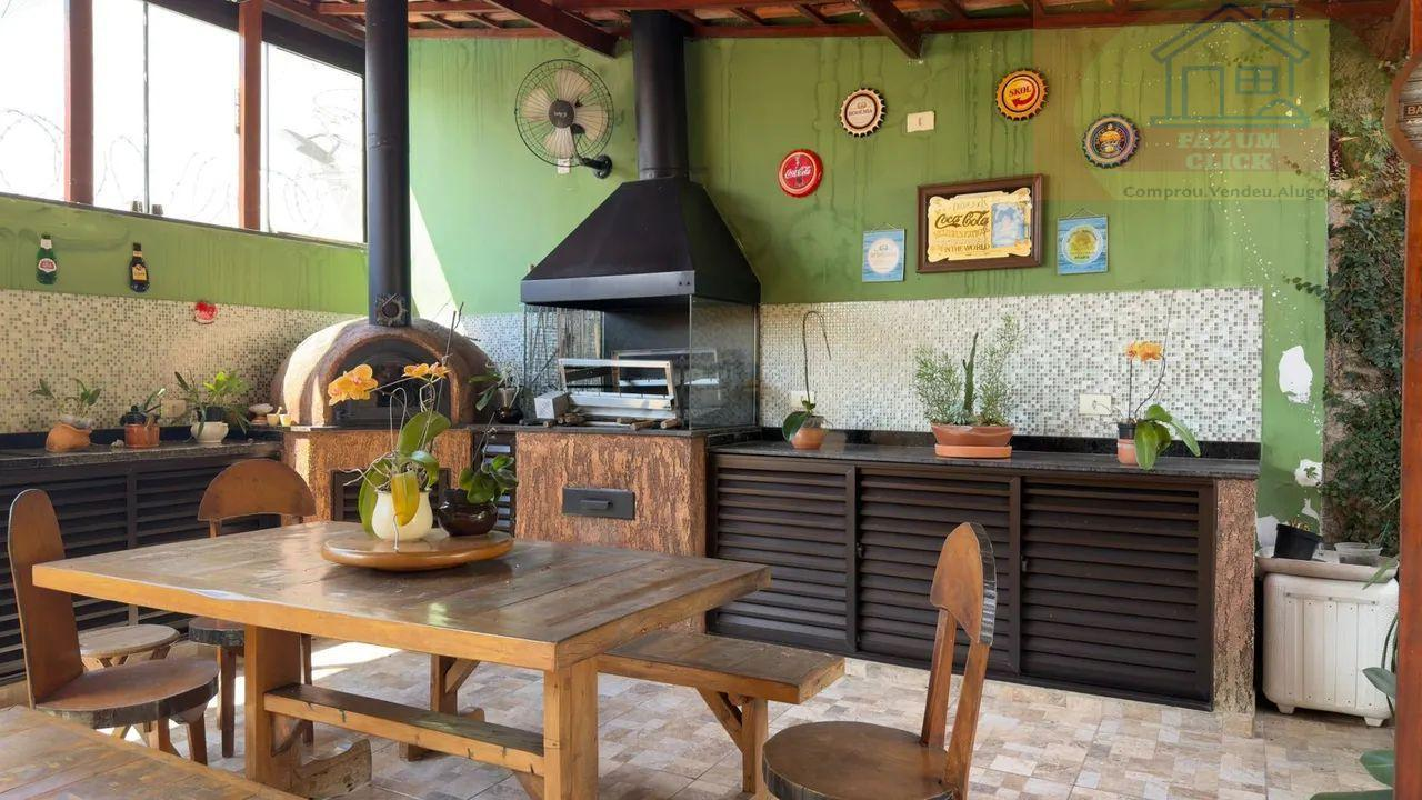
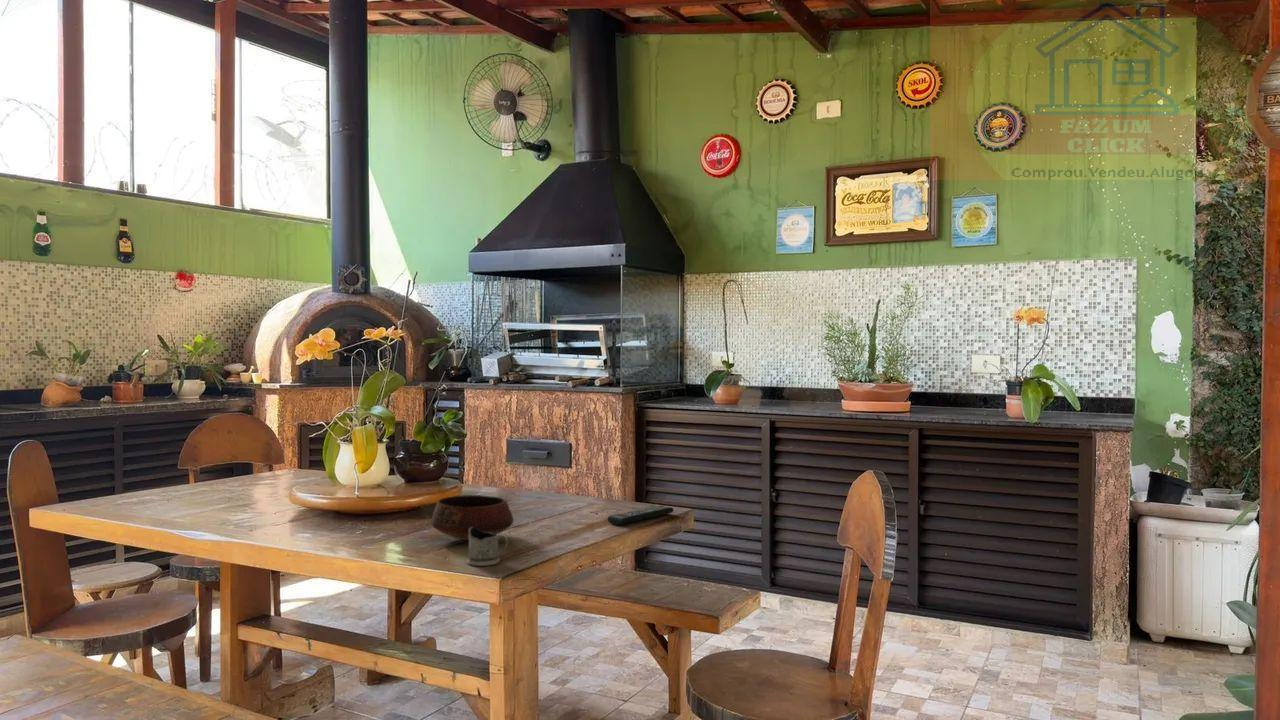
+ tea glass holder [466,527,509,567]
+ bowl [430,494,514,541]
+ remote control [607,504,674,526]
